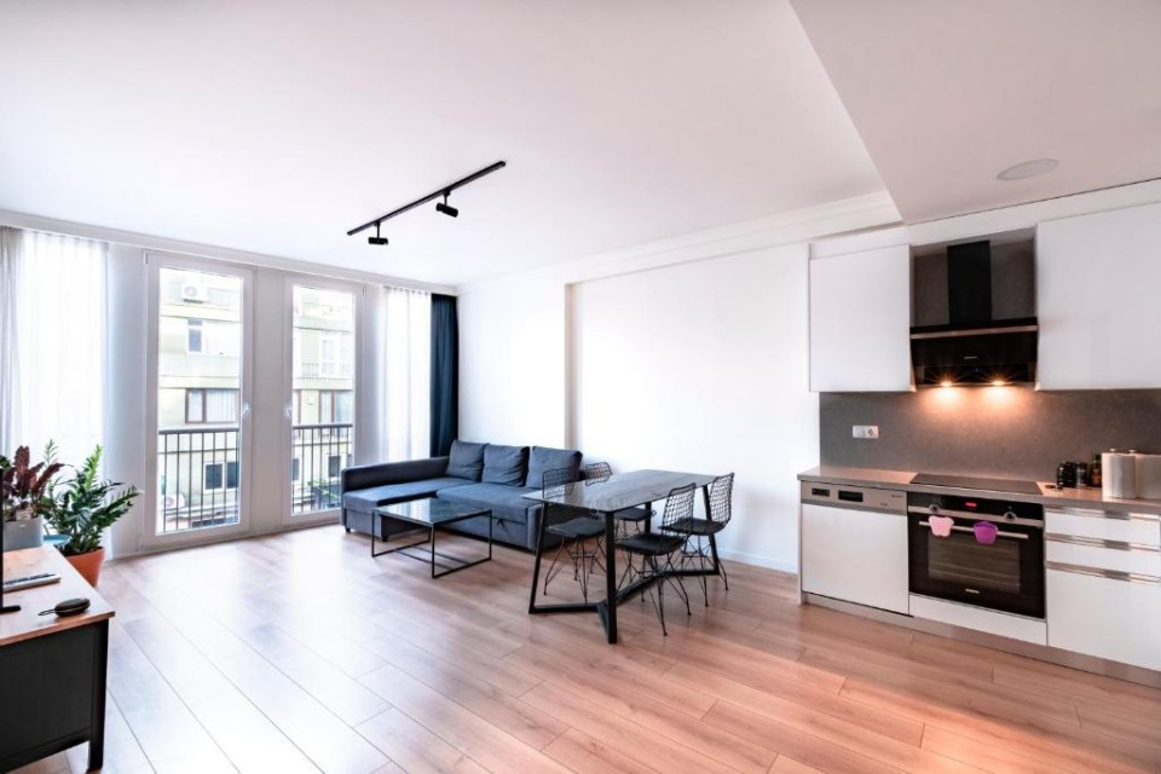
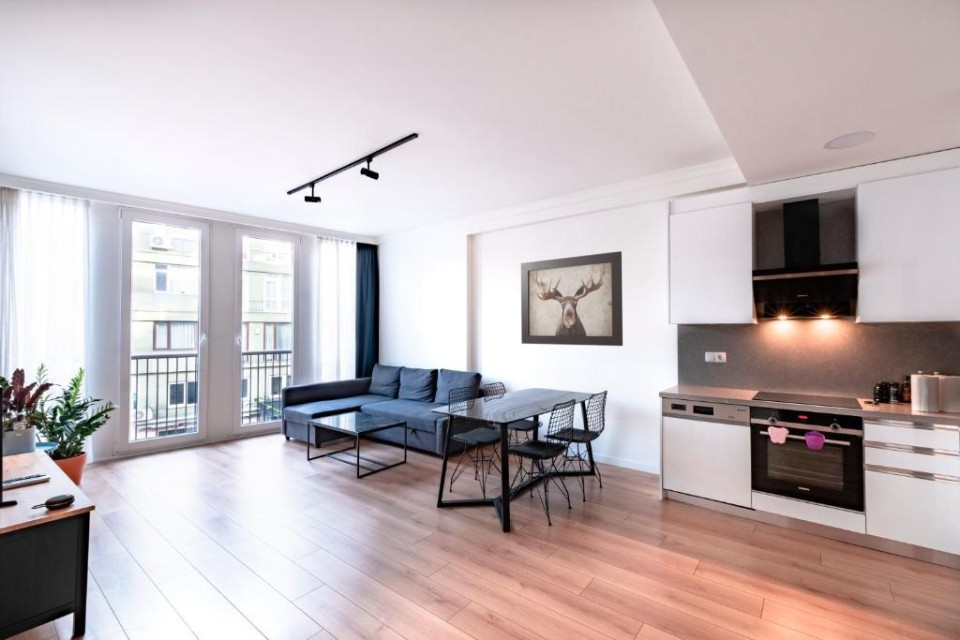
+ wall art [520,250,624,347]
